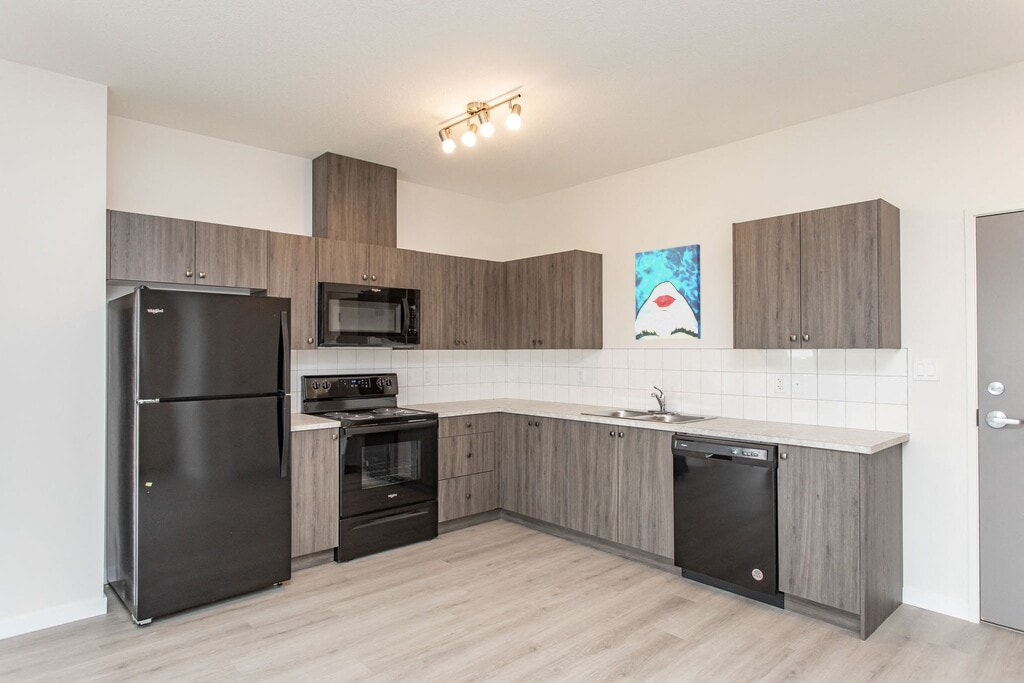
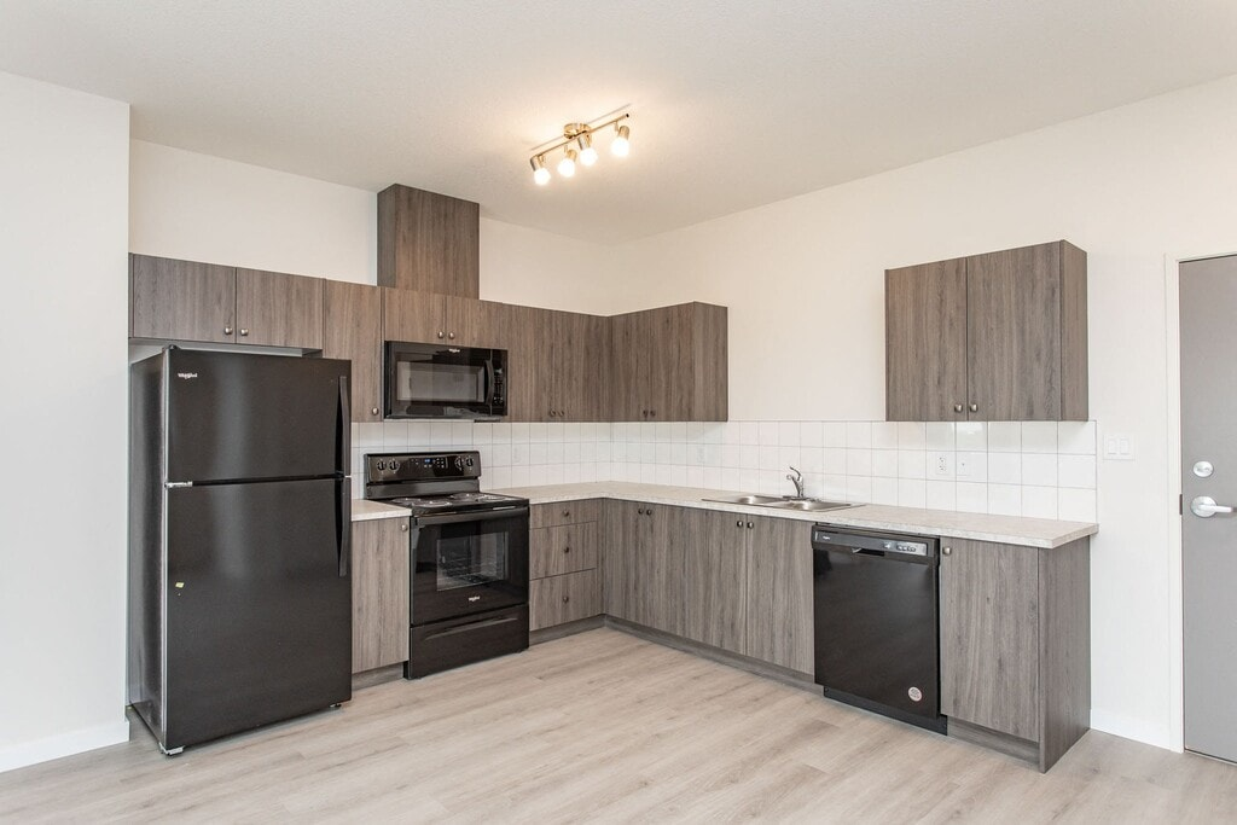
- wall art [634,243,702,341]
